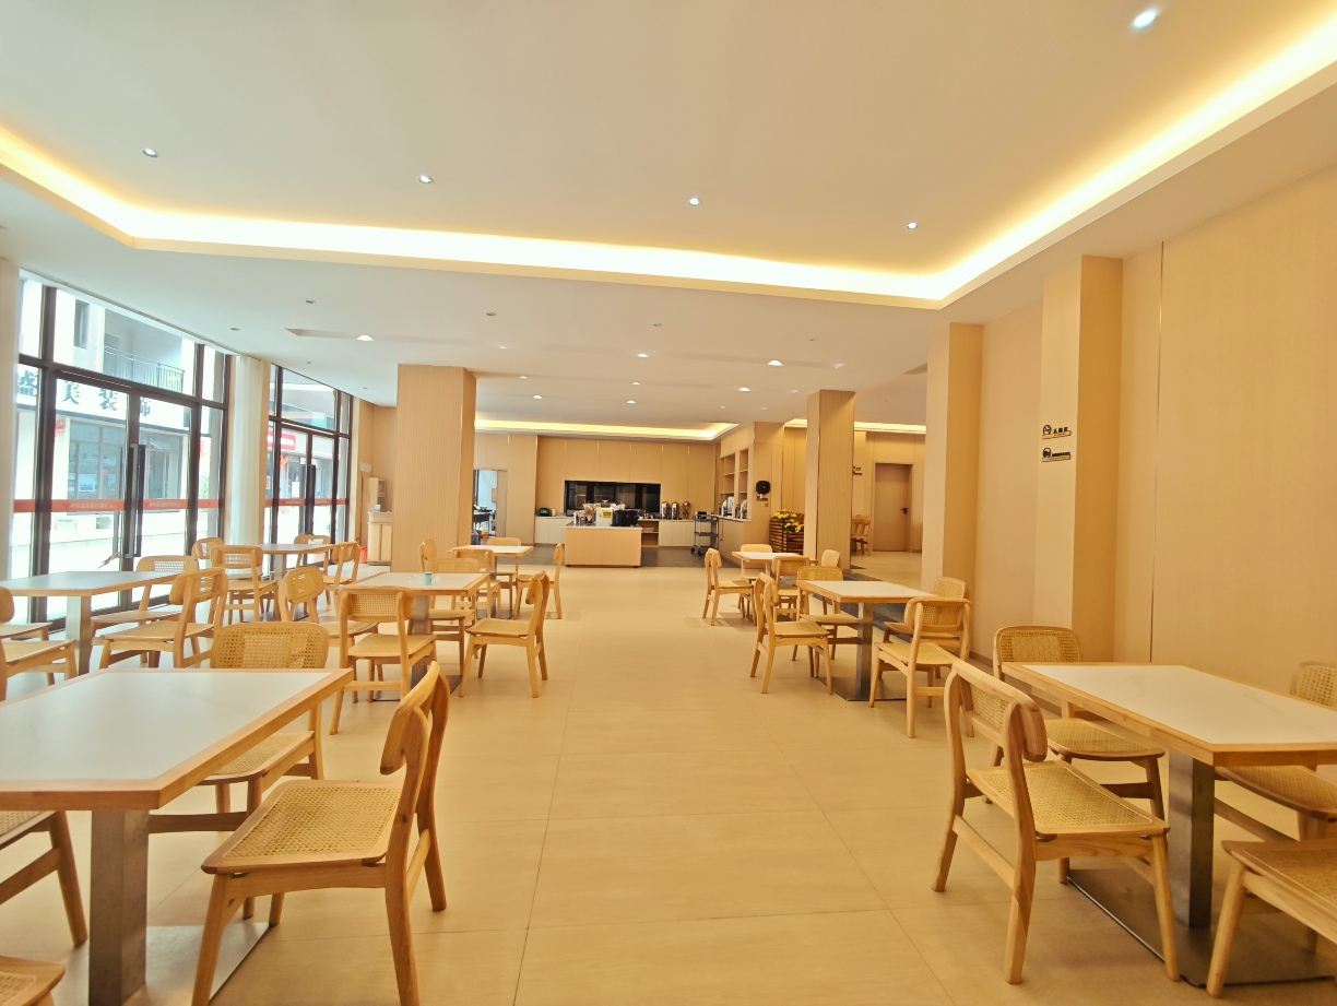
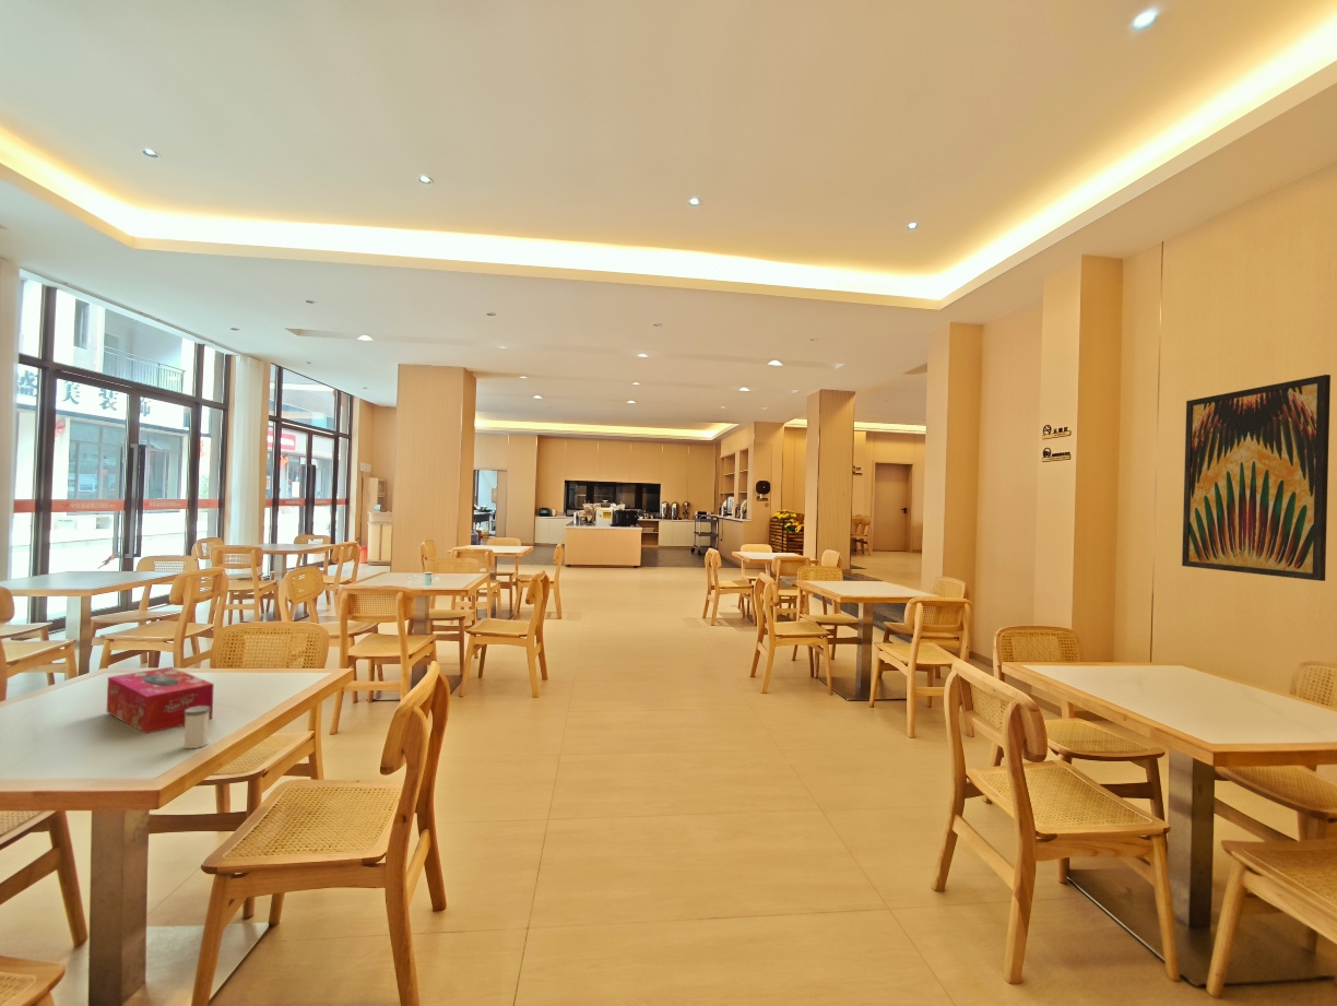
+ salt shaker [184,706,211,749]
+ wall art [1181,374,1332,582]
+ tissue box [106,666,215,735]
